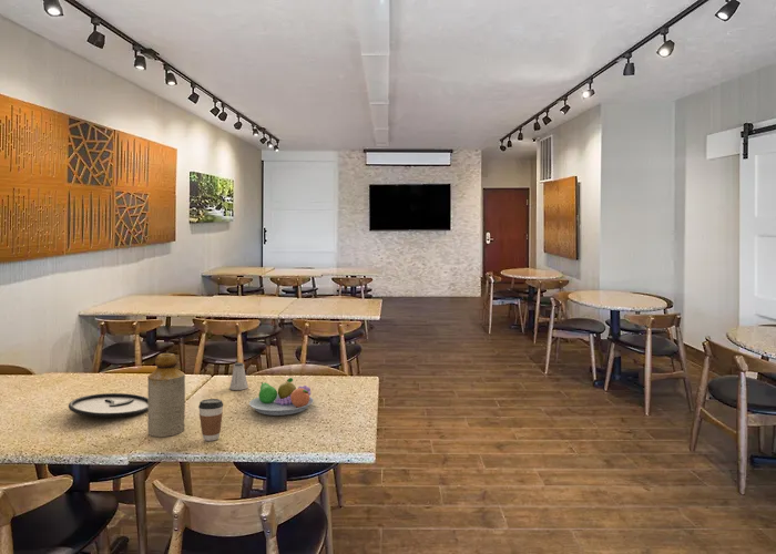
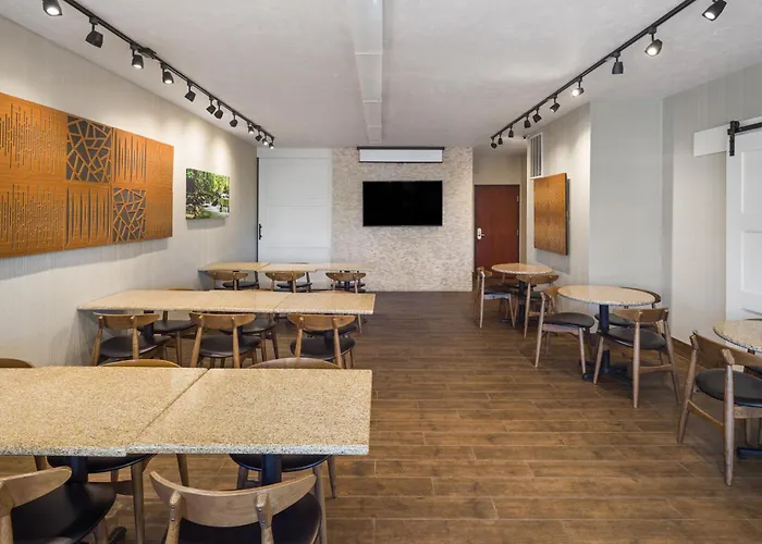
- saltshaker [228,361,249,391]
- coffee cup [197,398,224,442]
- plate [68,392,149,418]
- bottle [146,352,186,438]
- fruit bowl [248,377,315,417]
